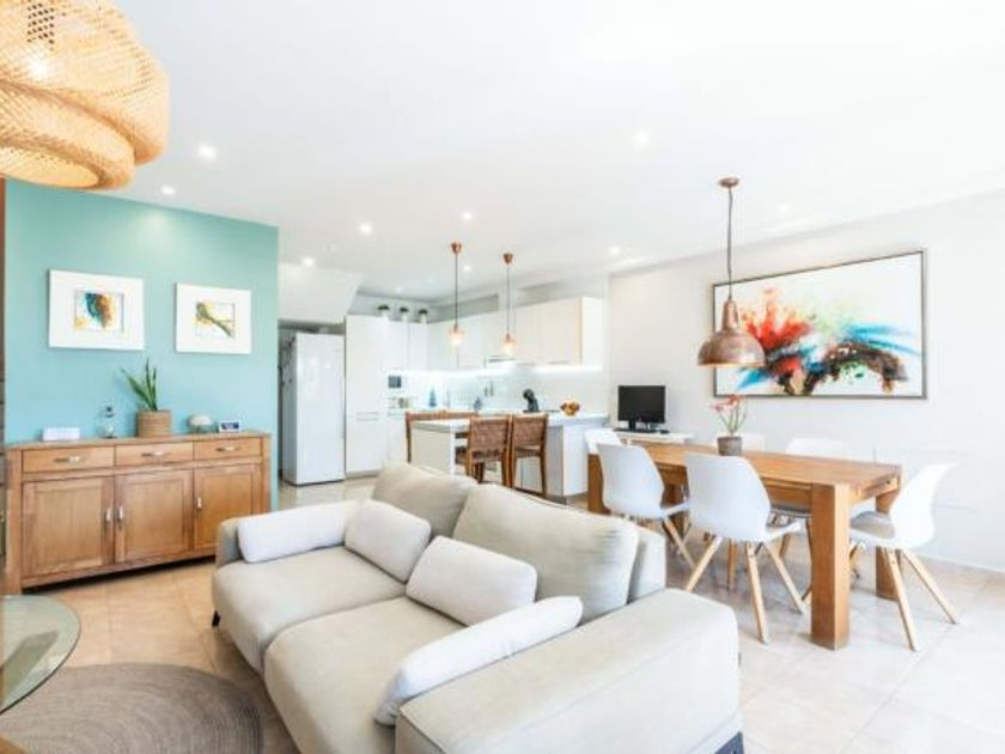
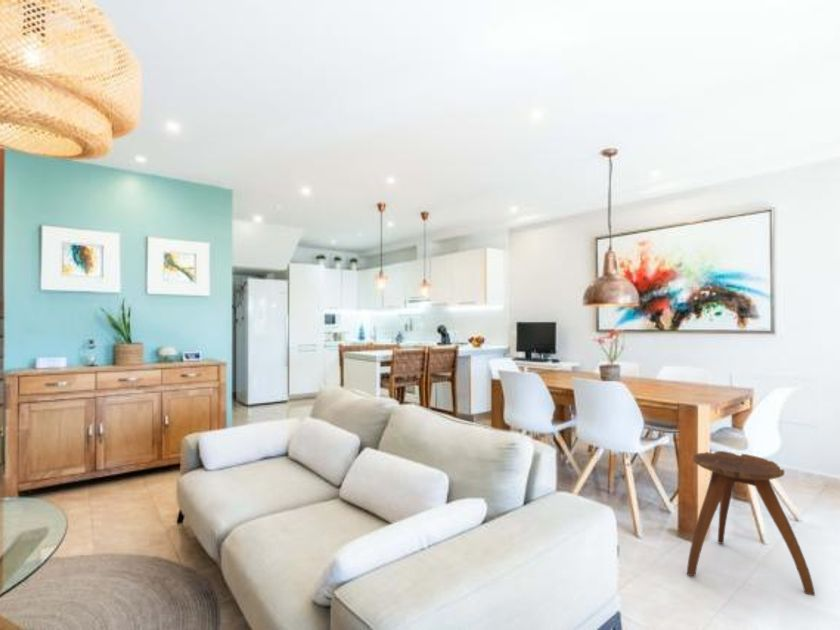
+ stool [686,450,816,597]
